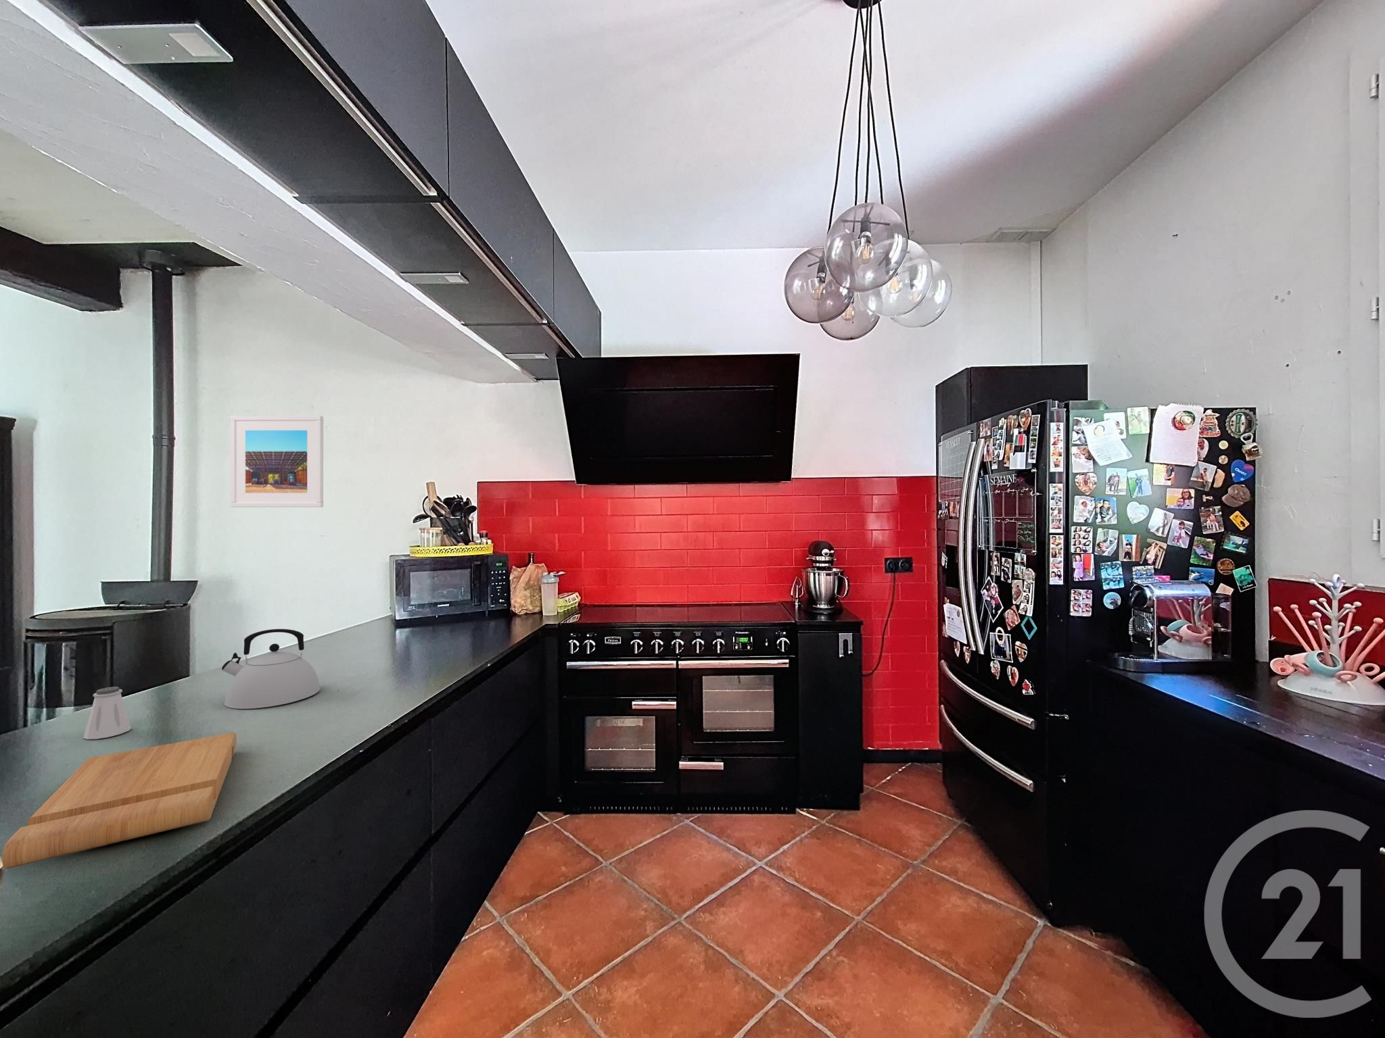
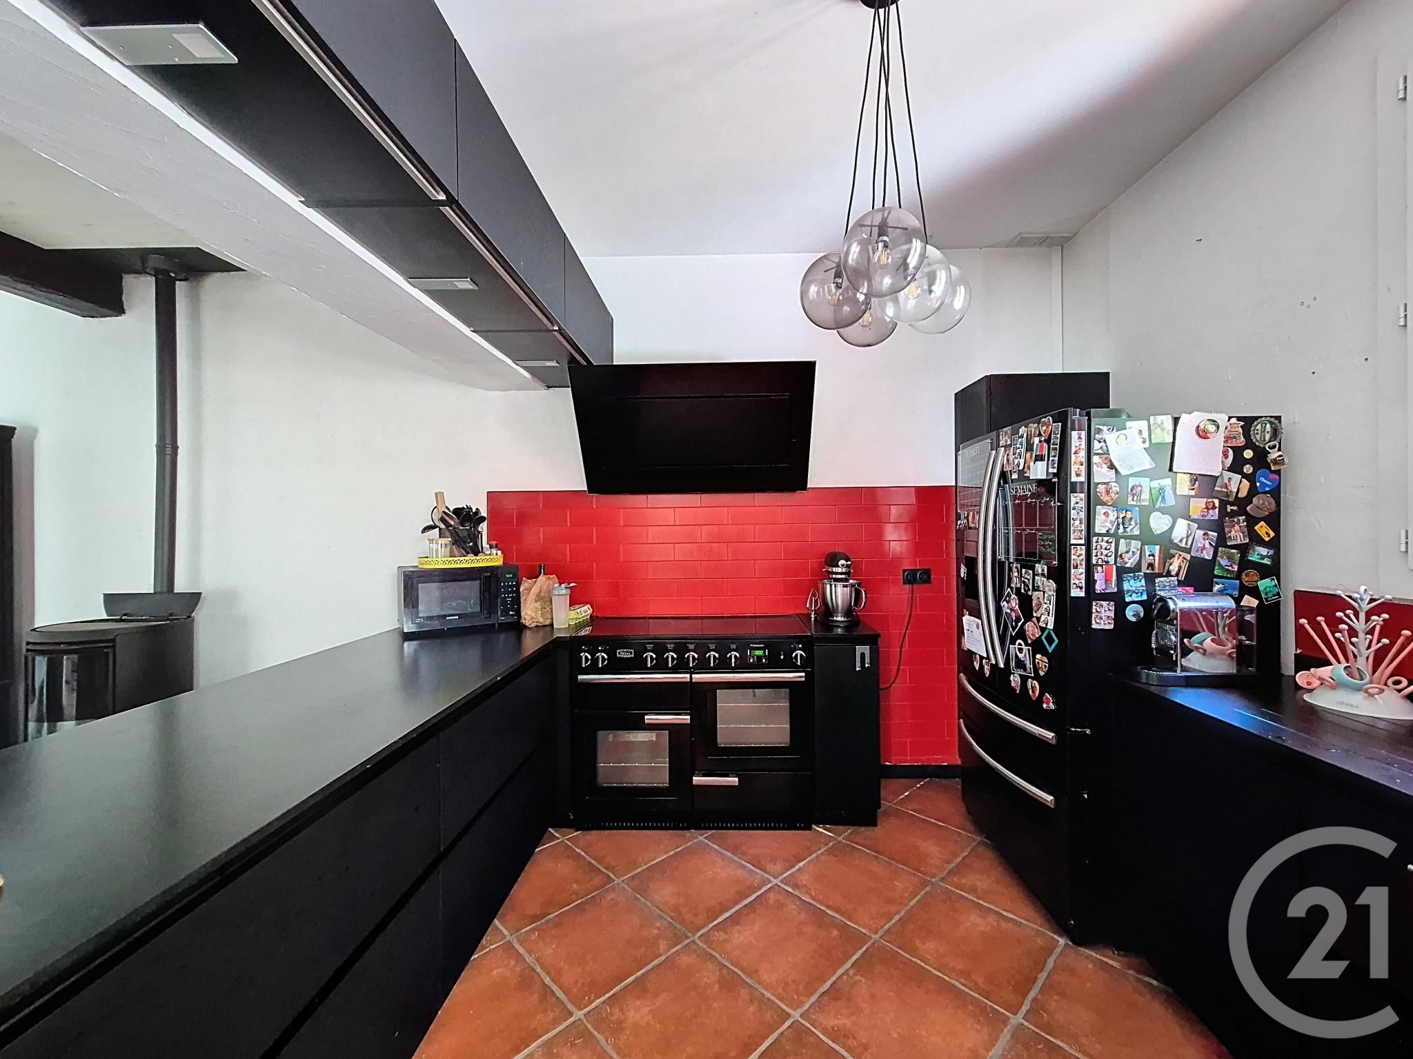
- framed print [230,415,324,507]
- saltshaker [83,686,132,740]
- kettle [221,628,321,710]
- cutting board [1,732,238,869]
